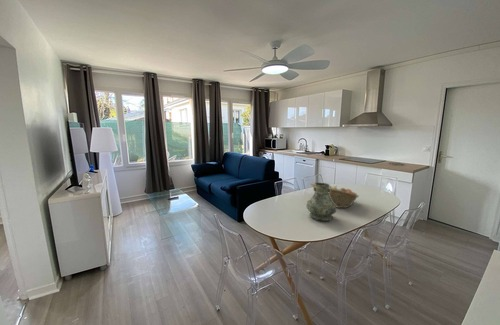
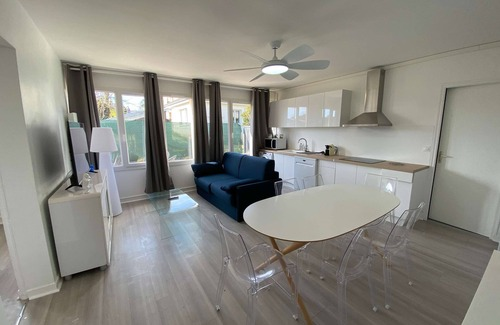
- fruit basket [310,181,360,209]
- vase [306,182,337,222]
